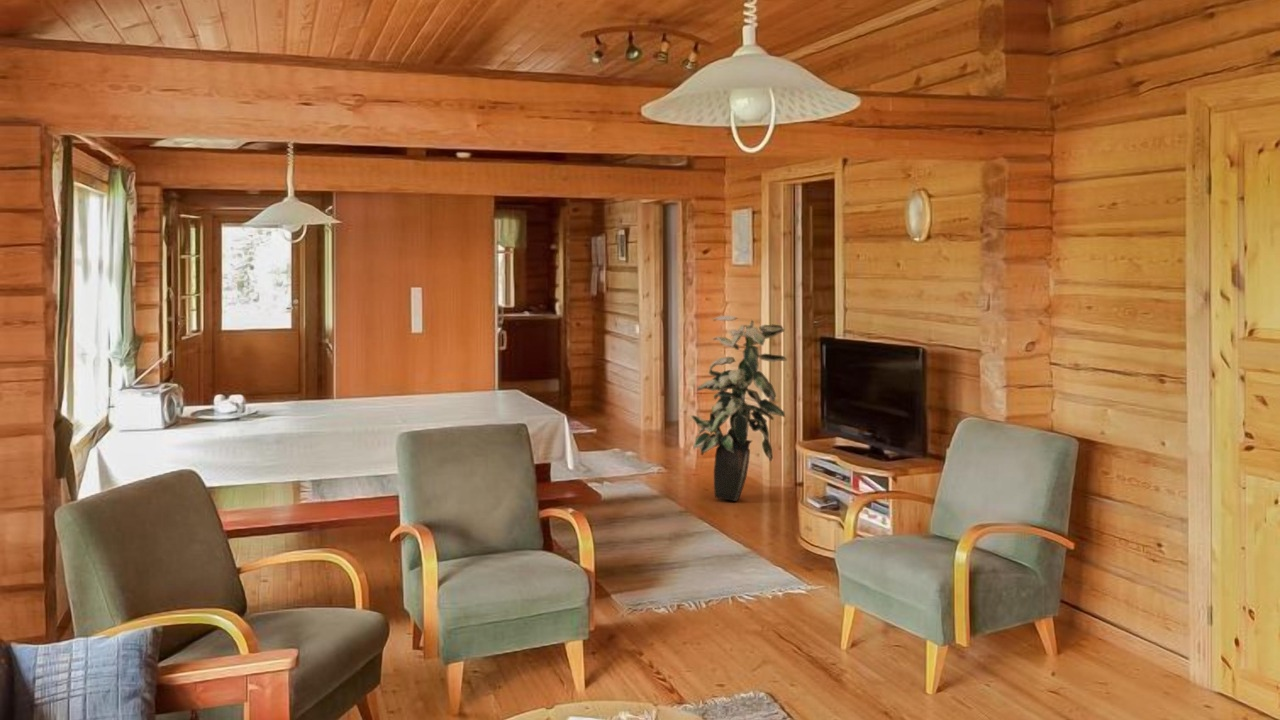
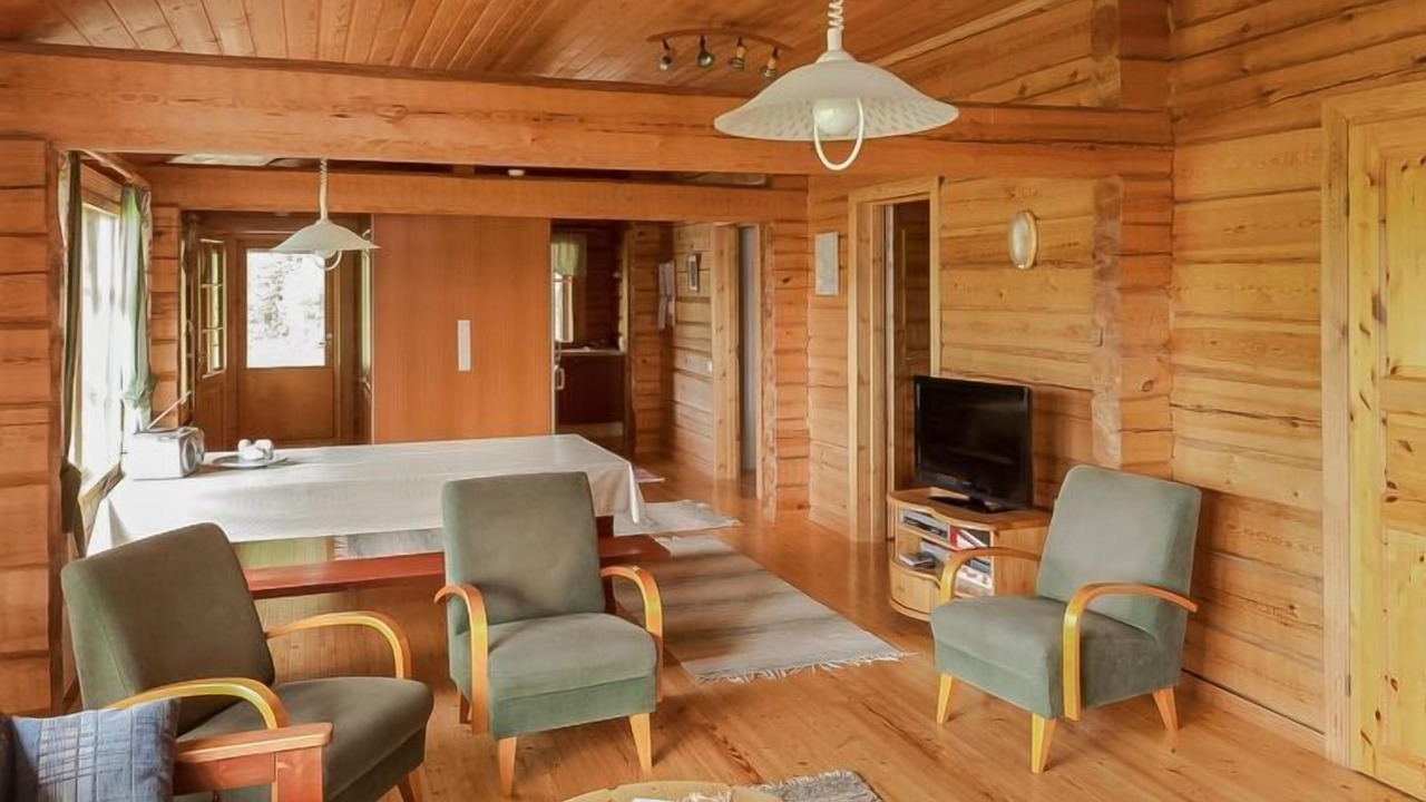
- indoor plant [690,315,788,502]
